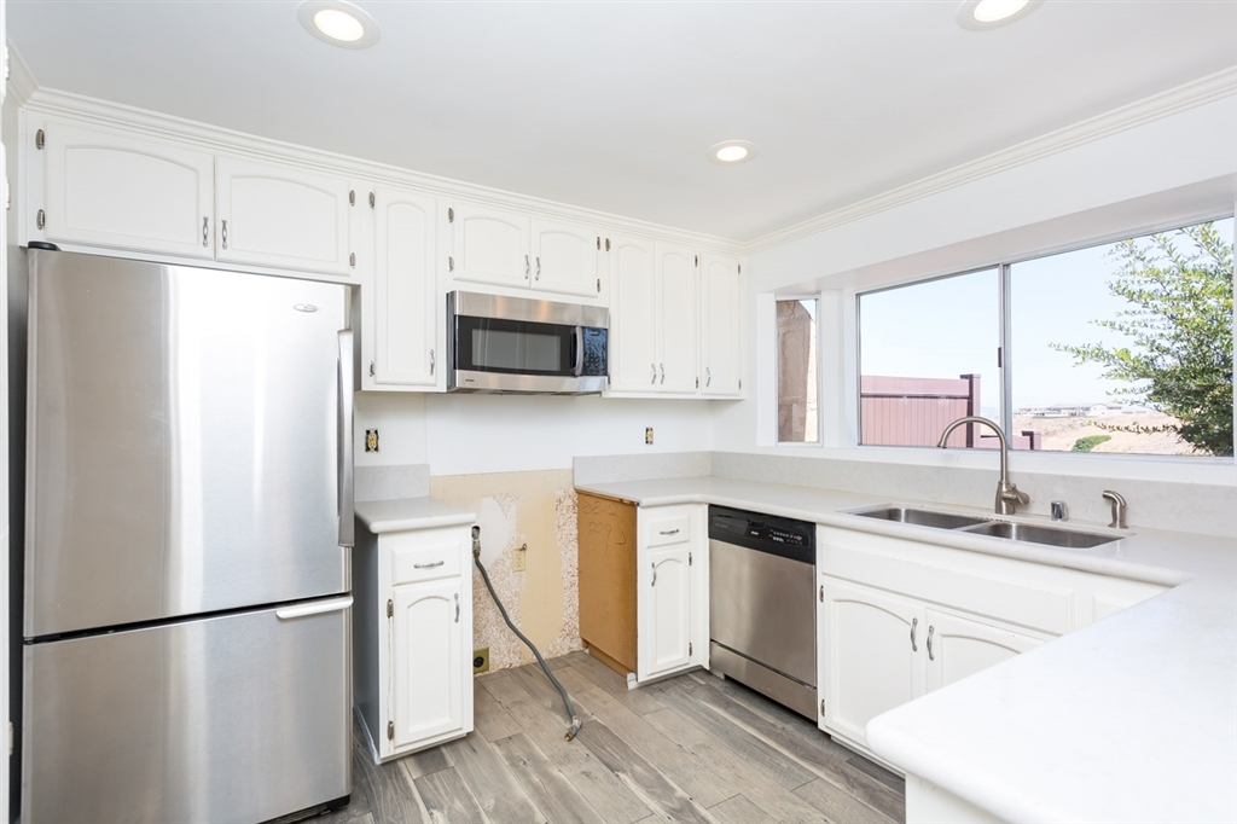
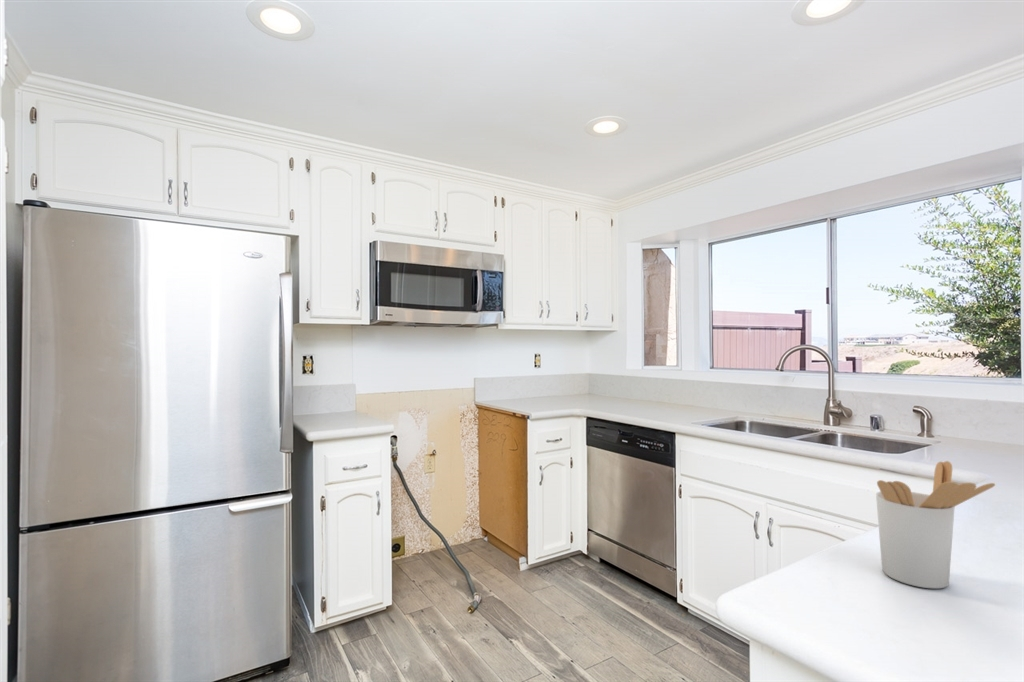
+ utensil holder [875,460,996,590]
